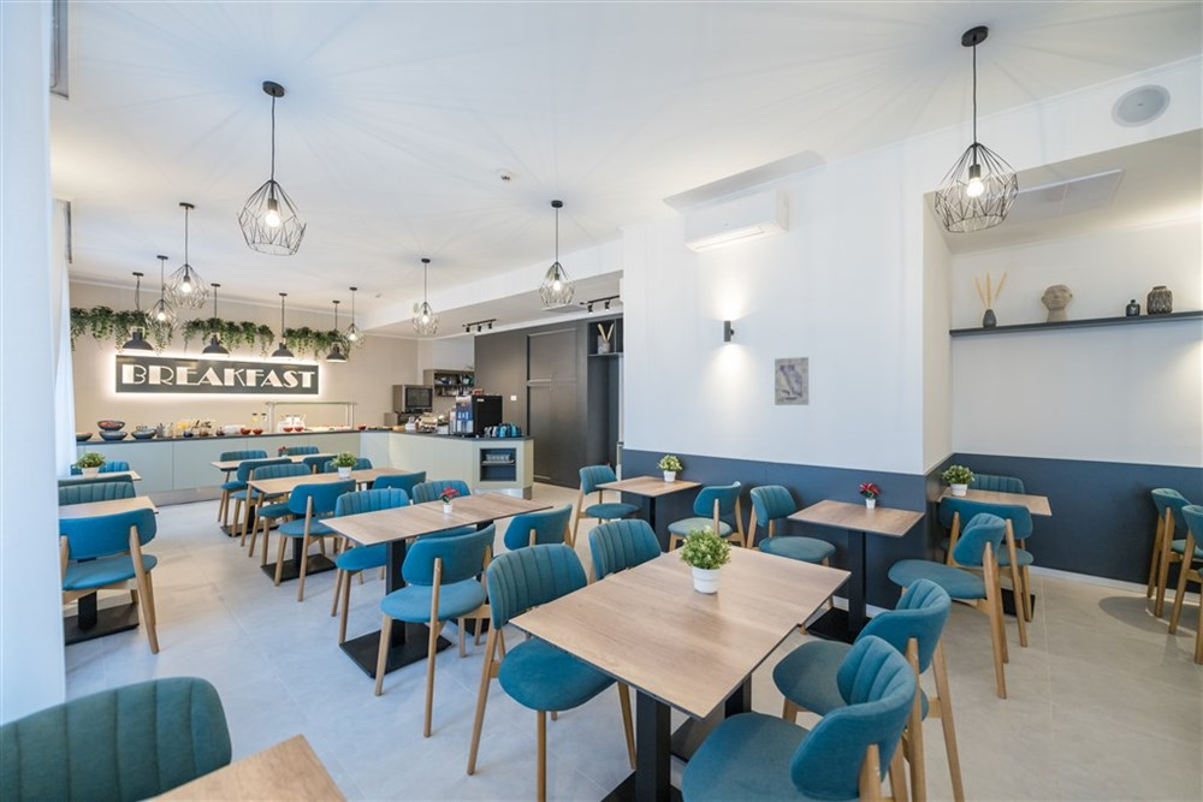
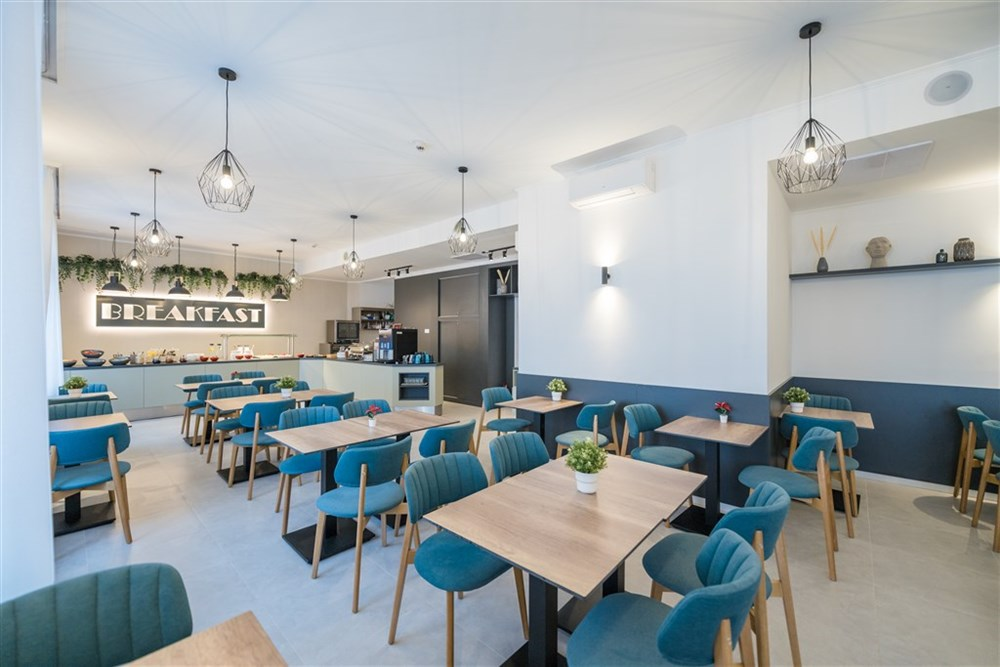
- wall art [774,356,810,406]
